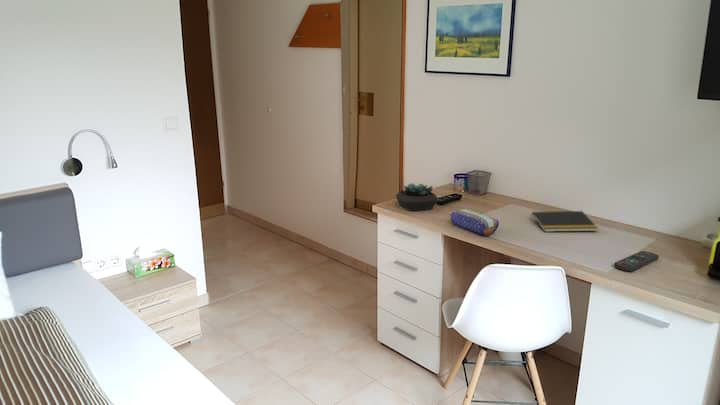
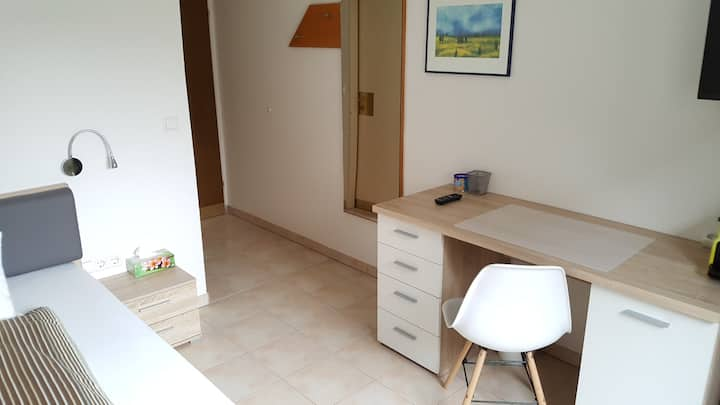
- remote control [613,250,660,273]
- succulent plant [395,182,440,212]
- pencil case [450,208,500,236]
- notepad [529,210,599,233]
